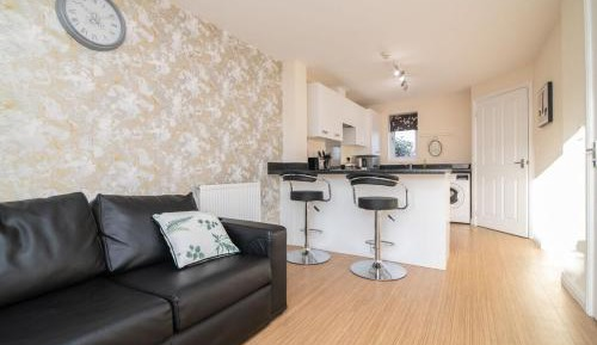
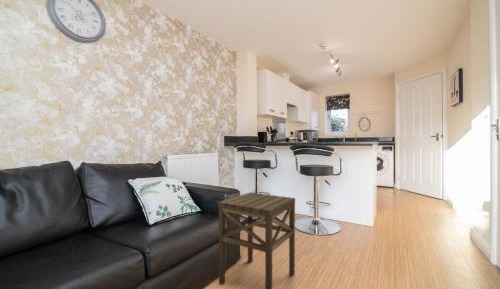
+ side table [217,192,296,289]
